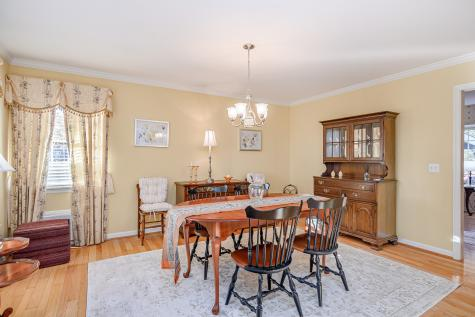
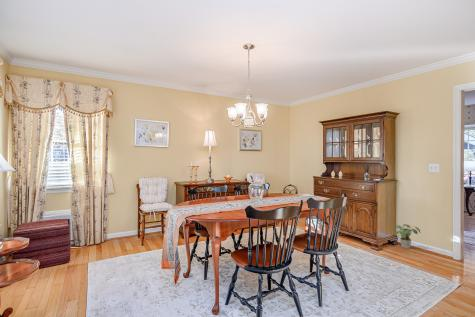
+ potted plant [392,223,422,249]
